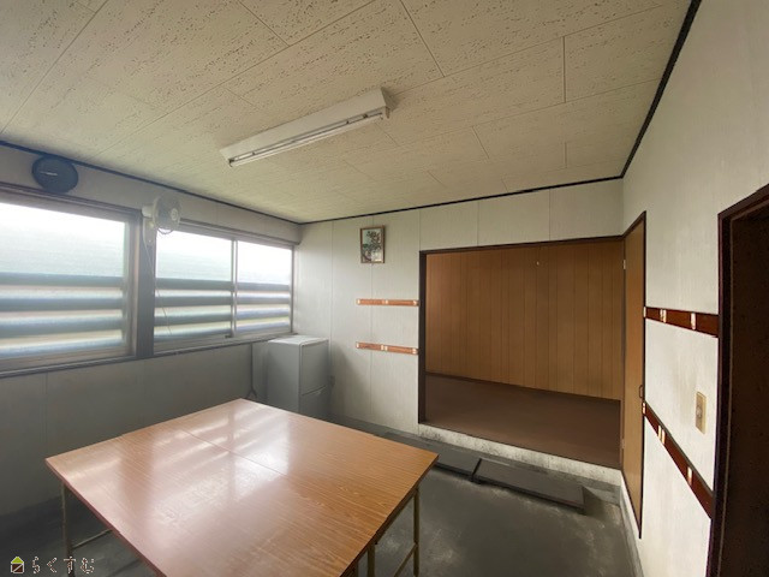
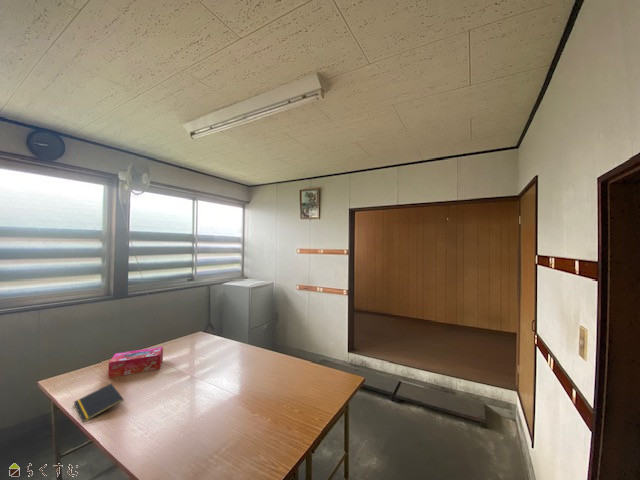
+ tissue box [107,346,164,379]
+ notepad [73,383,125,424]
